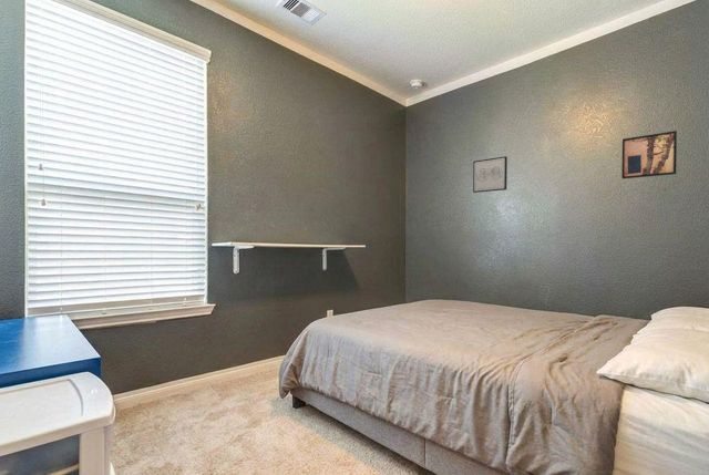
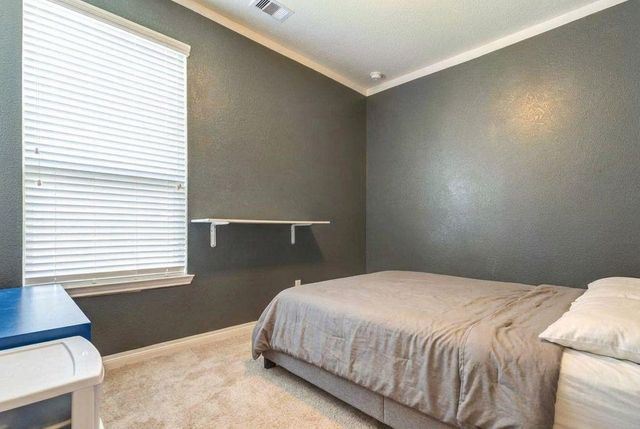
- wall art [620,130,678,179]
- wall art [472,155,508,194]
